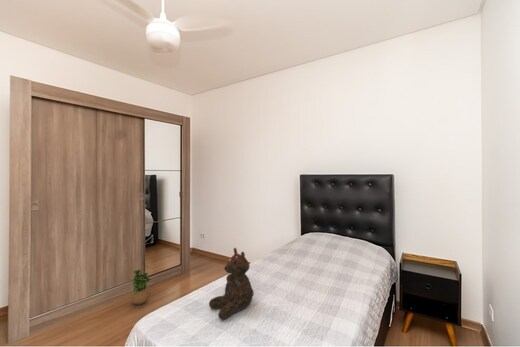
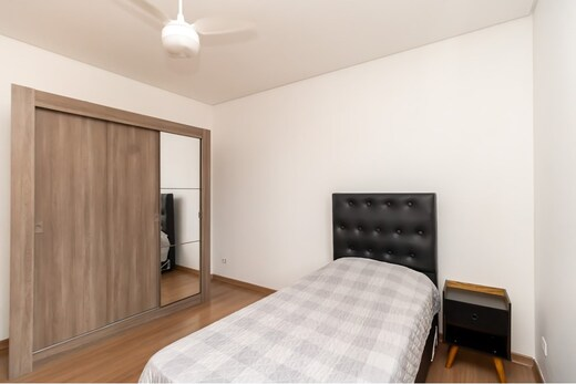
- potted plant [130,269,152,308]
- teddy bear [208,247,255,321]
